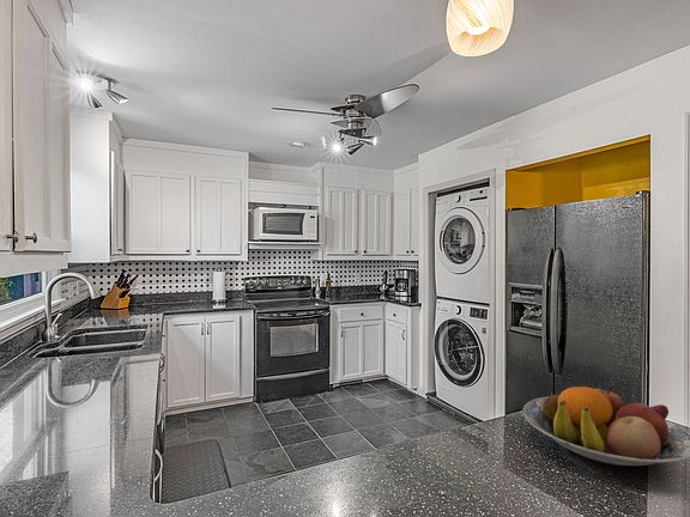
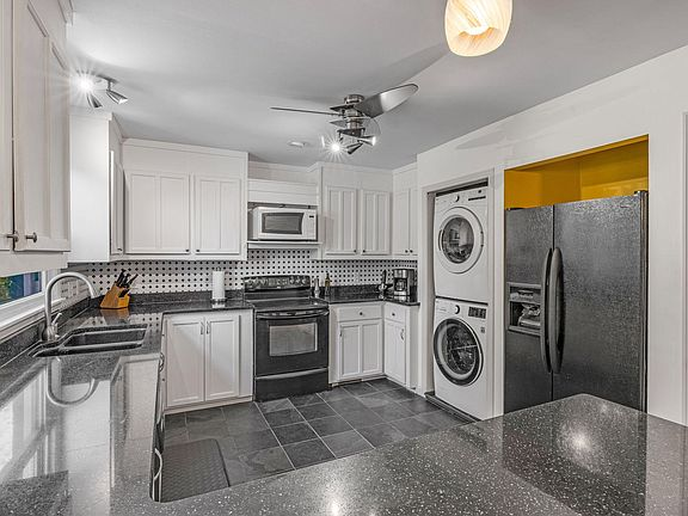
- fruit bowl [522,384,690,467]
